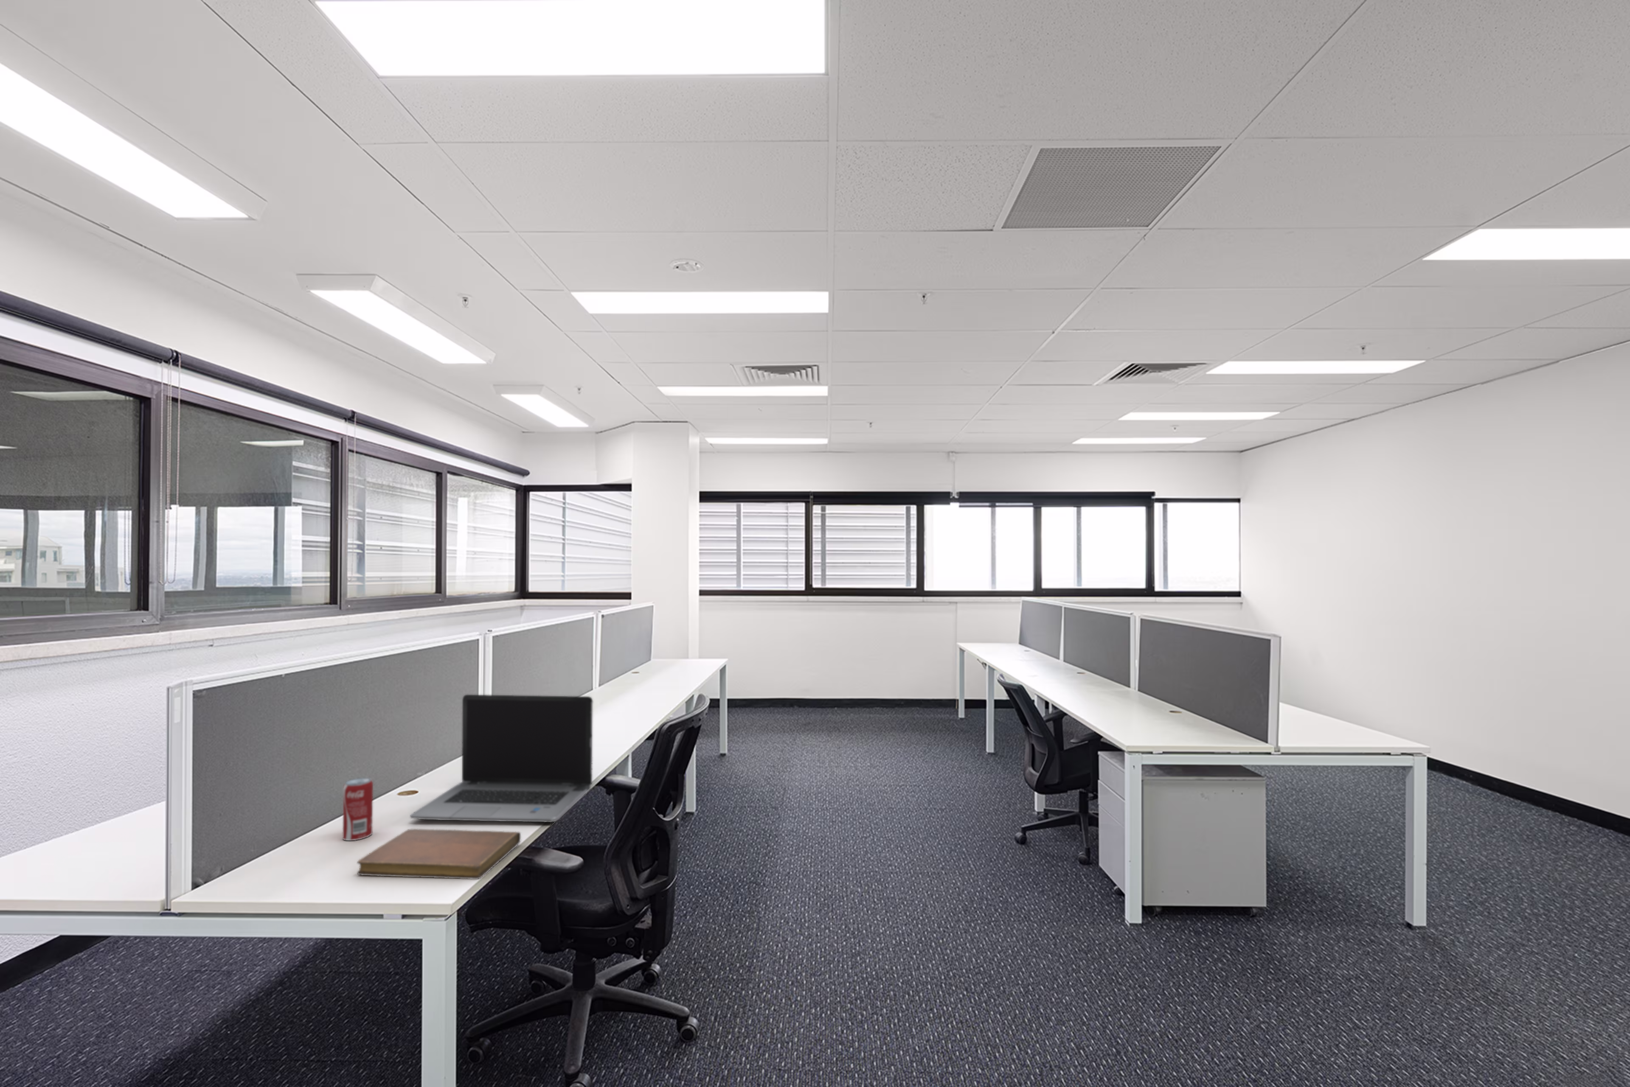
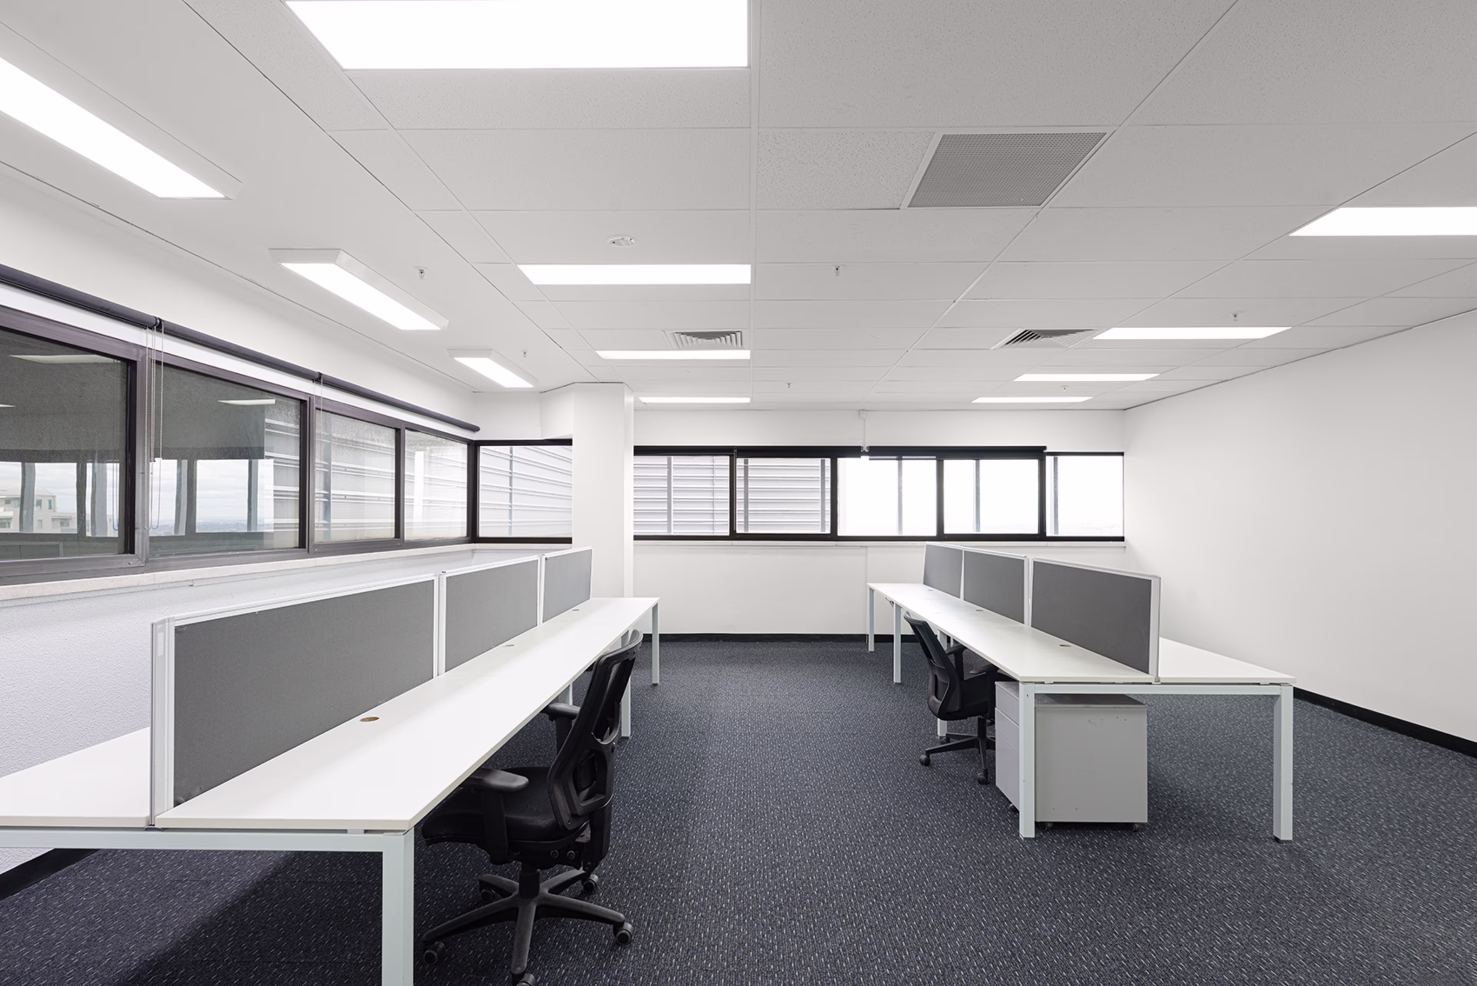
- beverage can [342,778,374,841]
- laptop computer [409,694,593,823]
- notebook [357,829,521,880]
